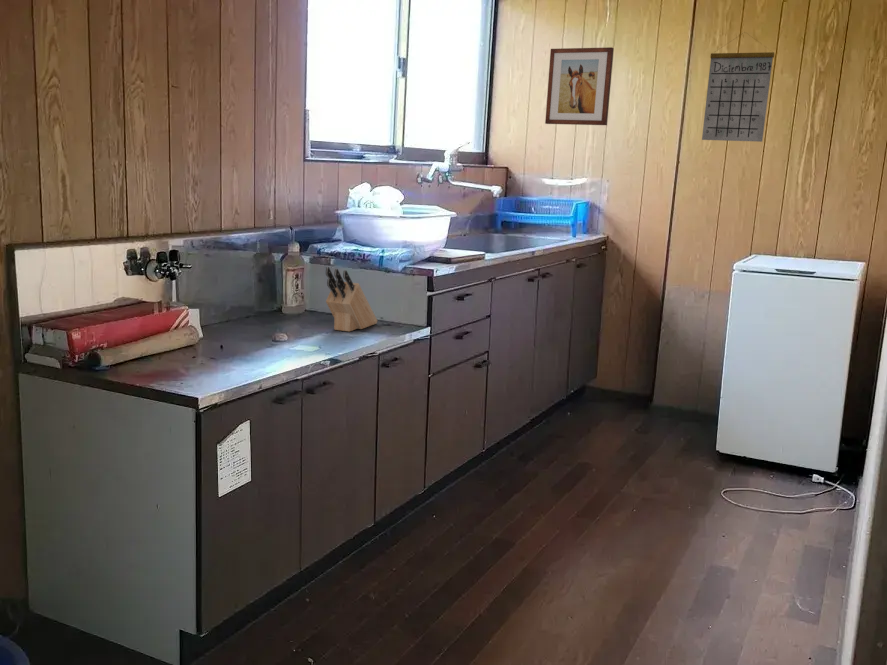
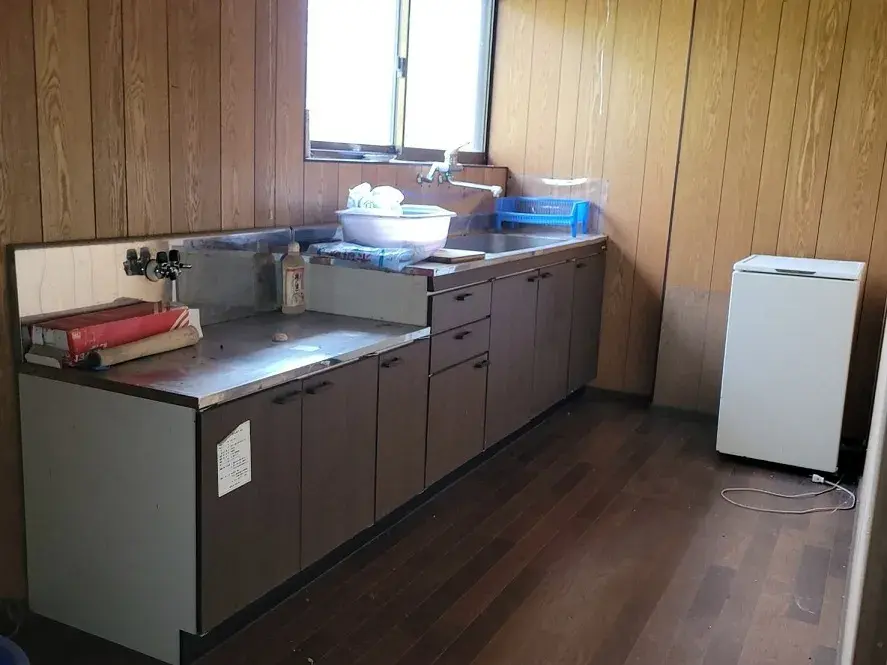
- wall art [544,46,615,126]
- knife block [325,266,378,333]
- calendar [701,31,775,143]
